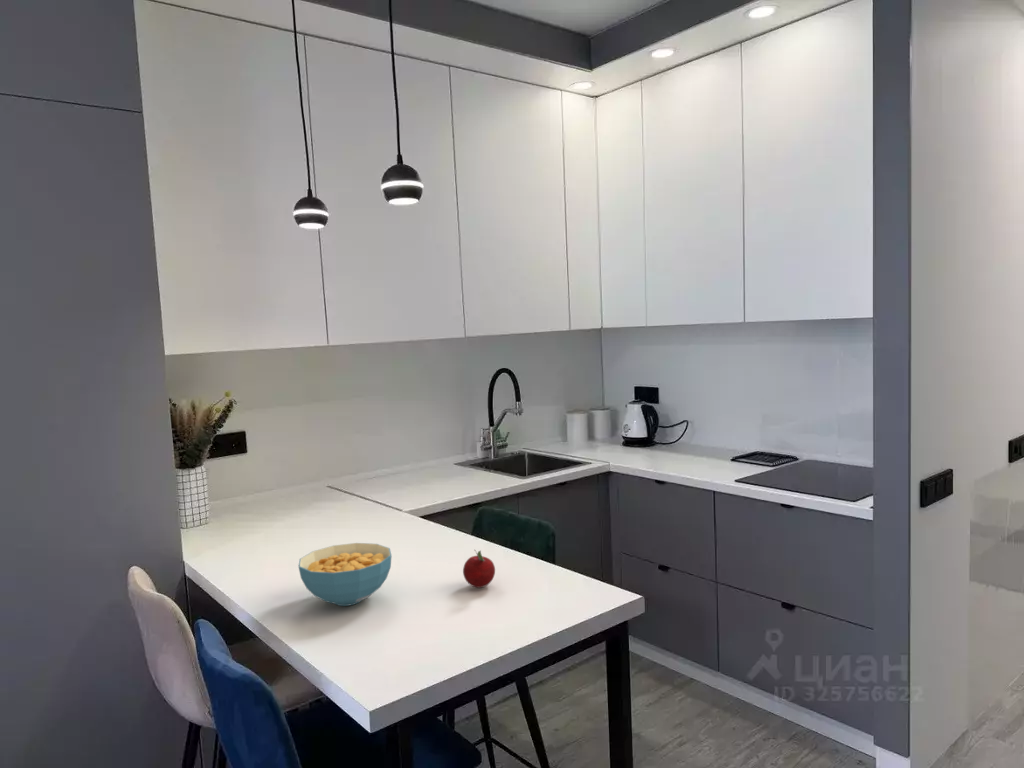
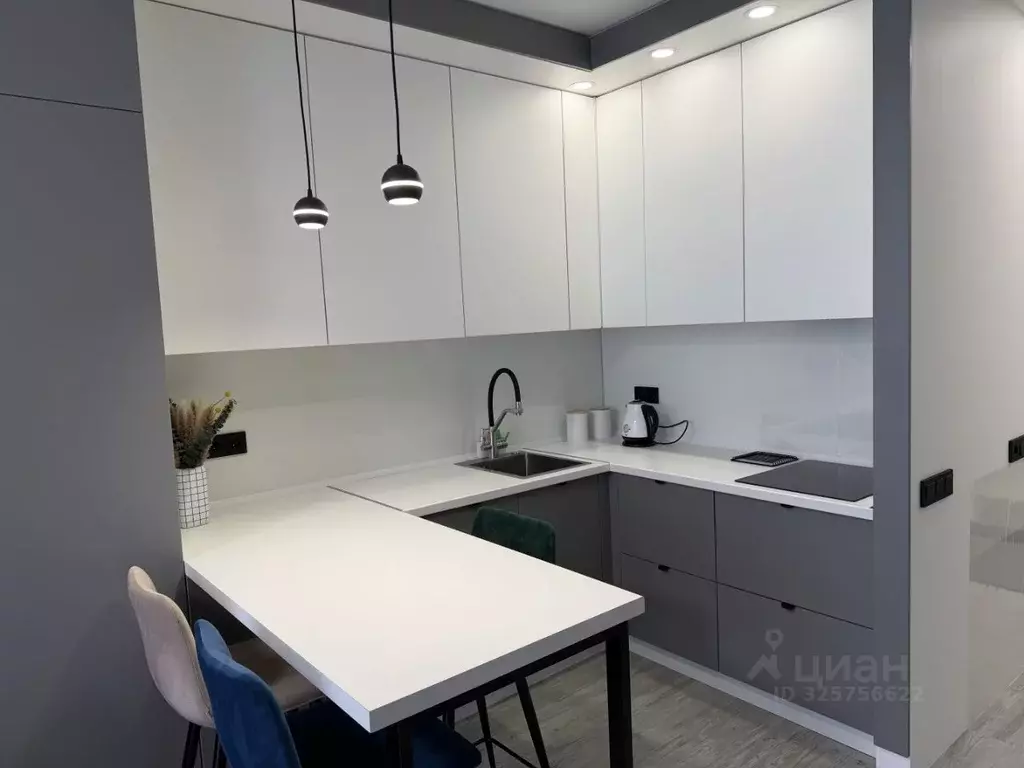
- fruit [462,549,496,589]
- cereal bowl [297,542,393,607]
